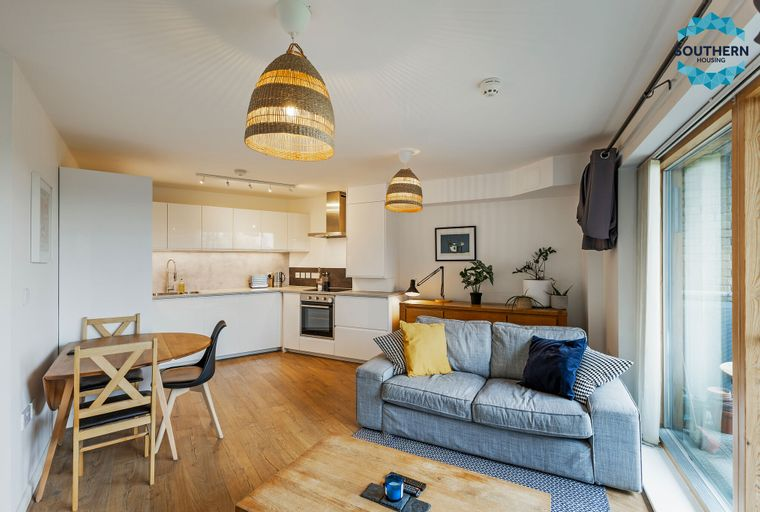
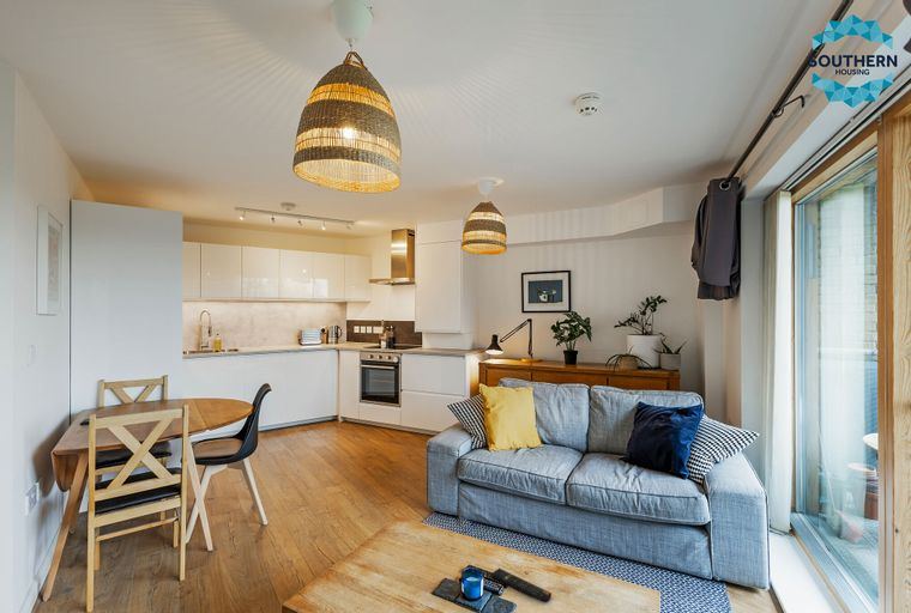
+ remote control [490,568,553,603]
